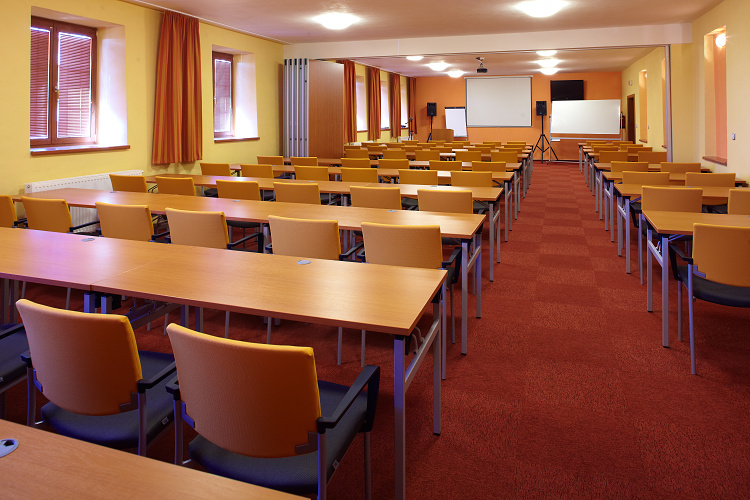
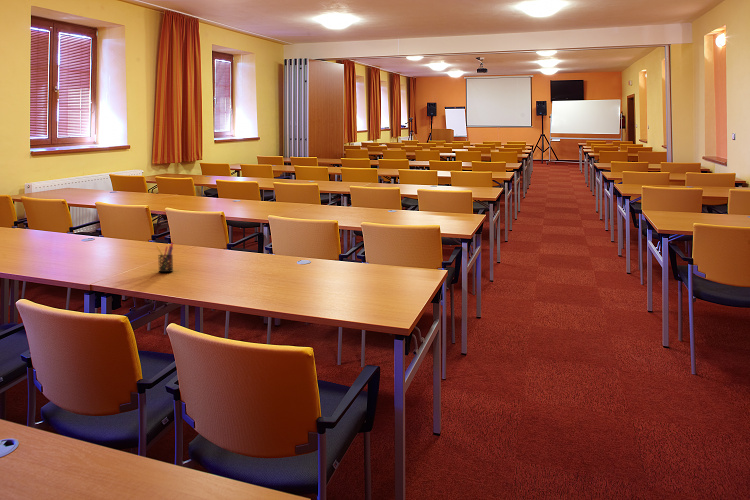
+ pen holder [155,242,174,273]
